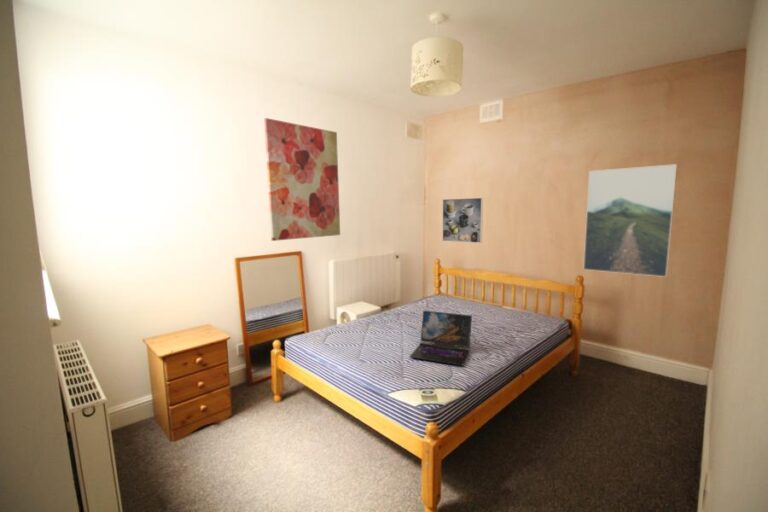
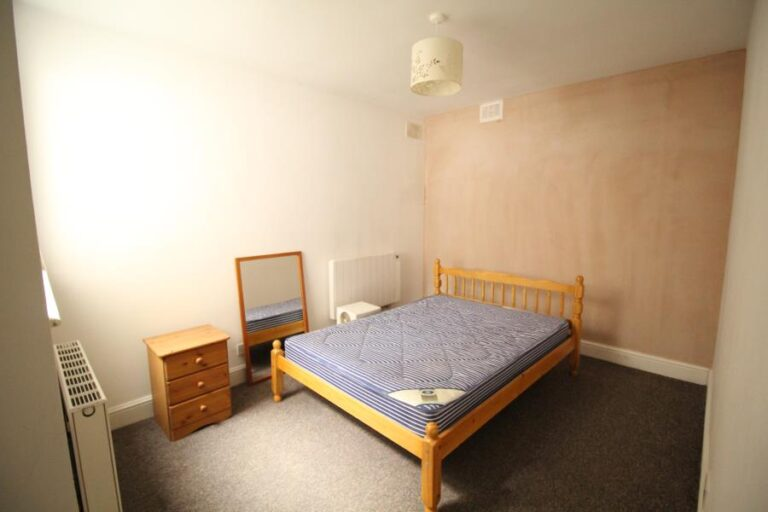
- laptop [408,310,473,367]
- wall art [263,117,341,242]
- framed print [442,197,484,244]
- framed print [582,163,678,278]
